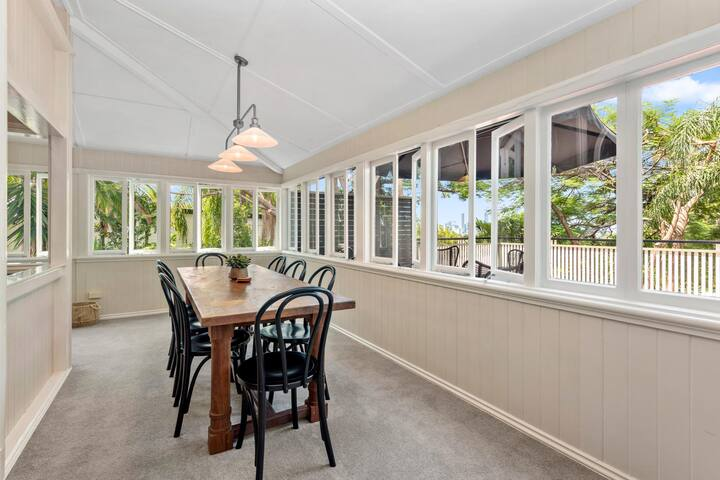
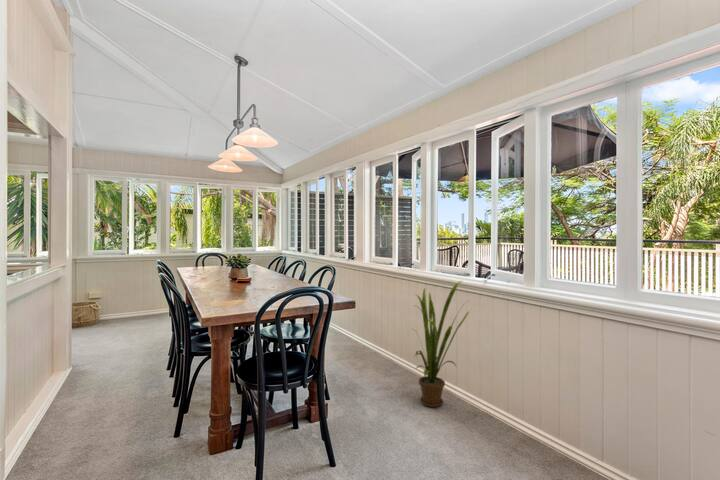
+ house plant [412,280,472,408]
